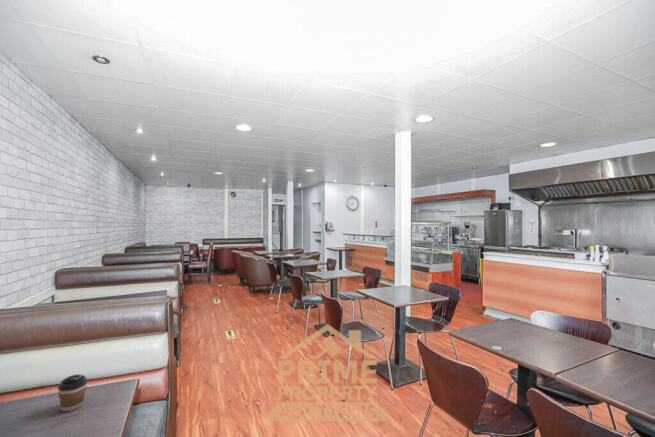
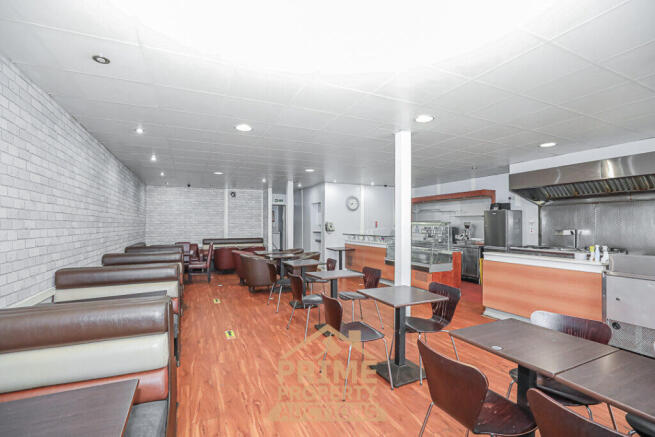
- coffee cup [57,373,88,412]
